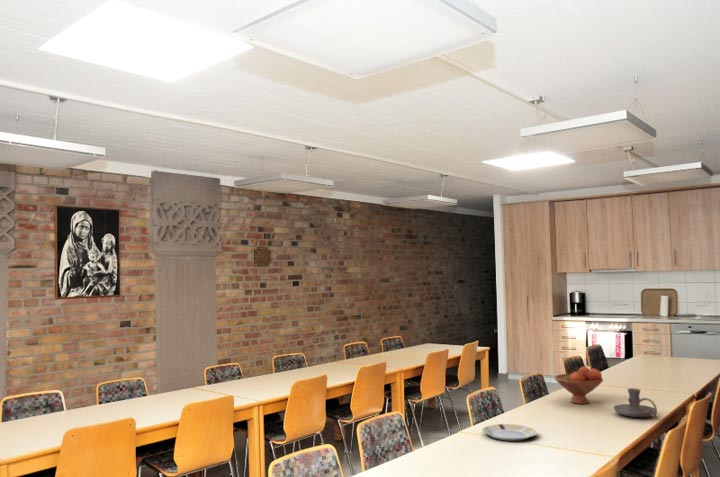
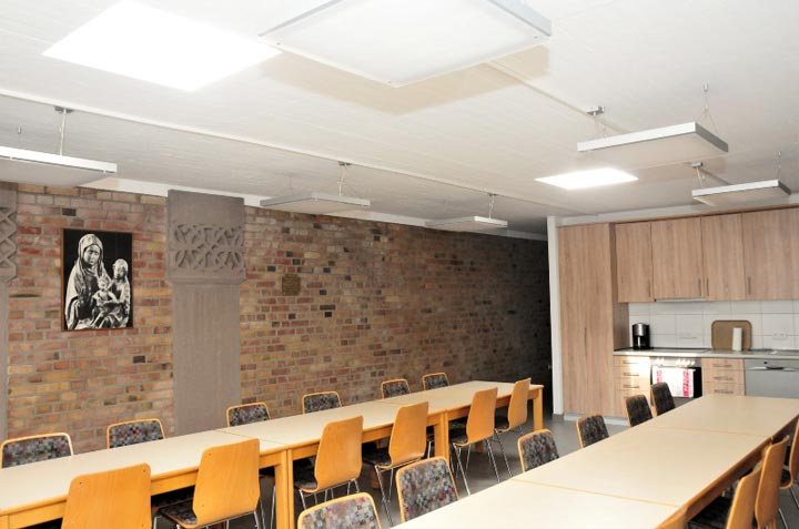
- candle holder [613,387,658,418]
- fruit bowl [554,366,604,405]
- plate [481,423,538,442]
